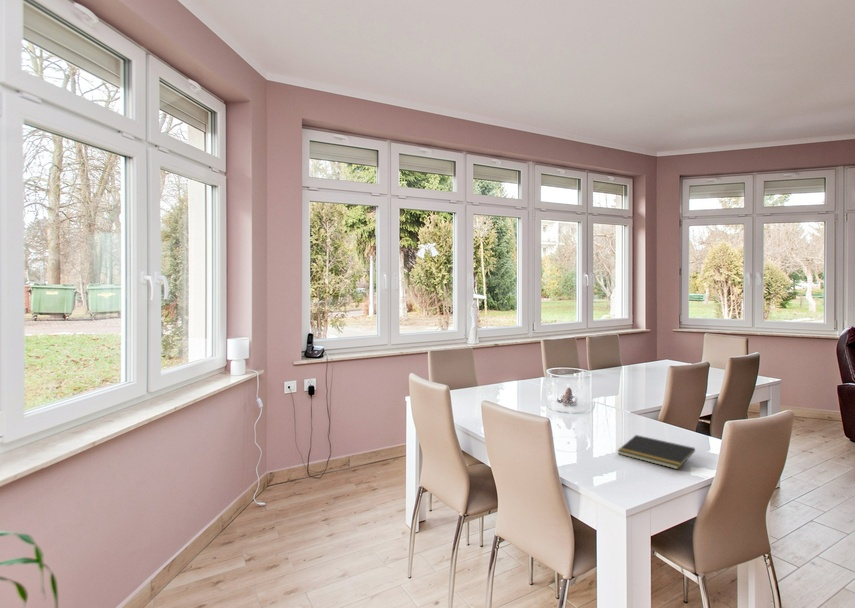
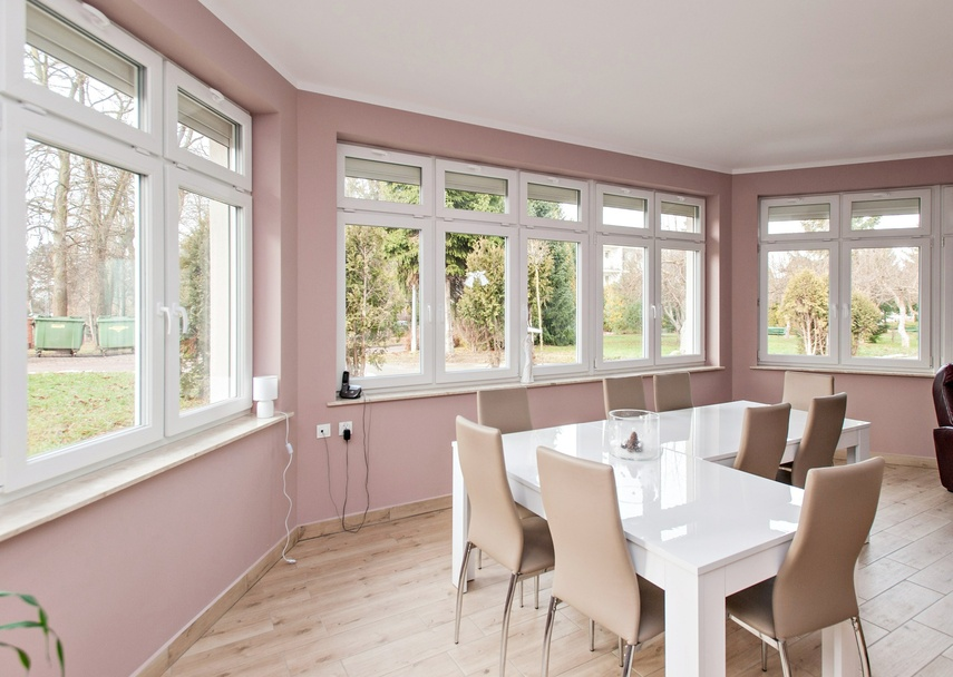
- notepad [616,434,696,470]
